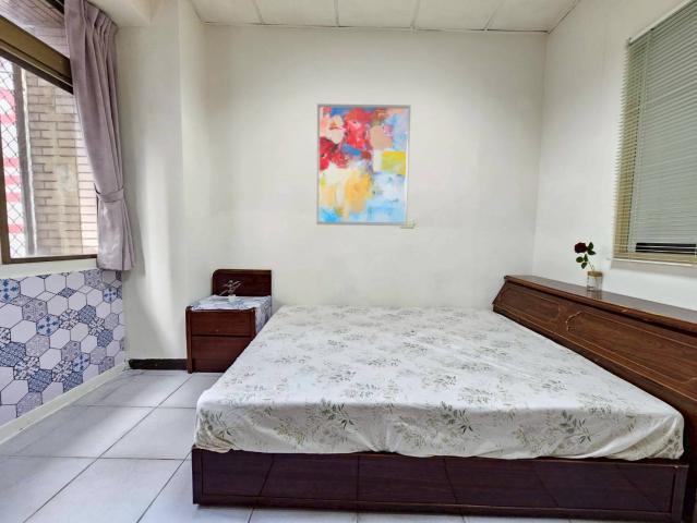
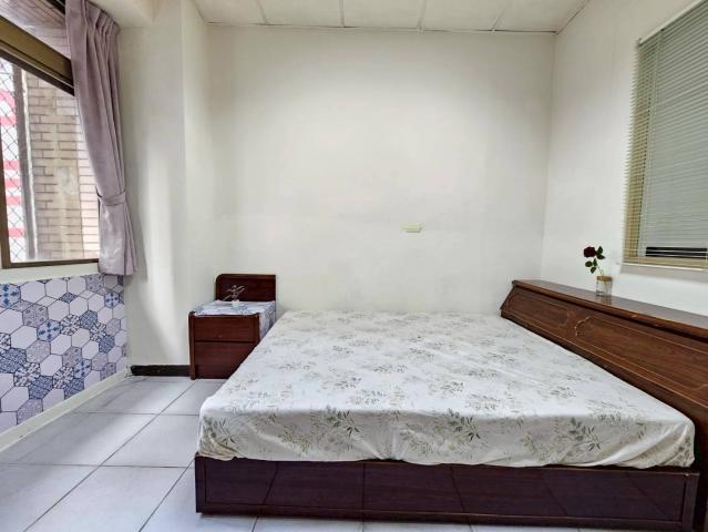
- wall art [315,102,412,227]
